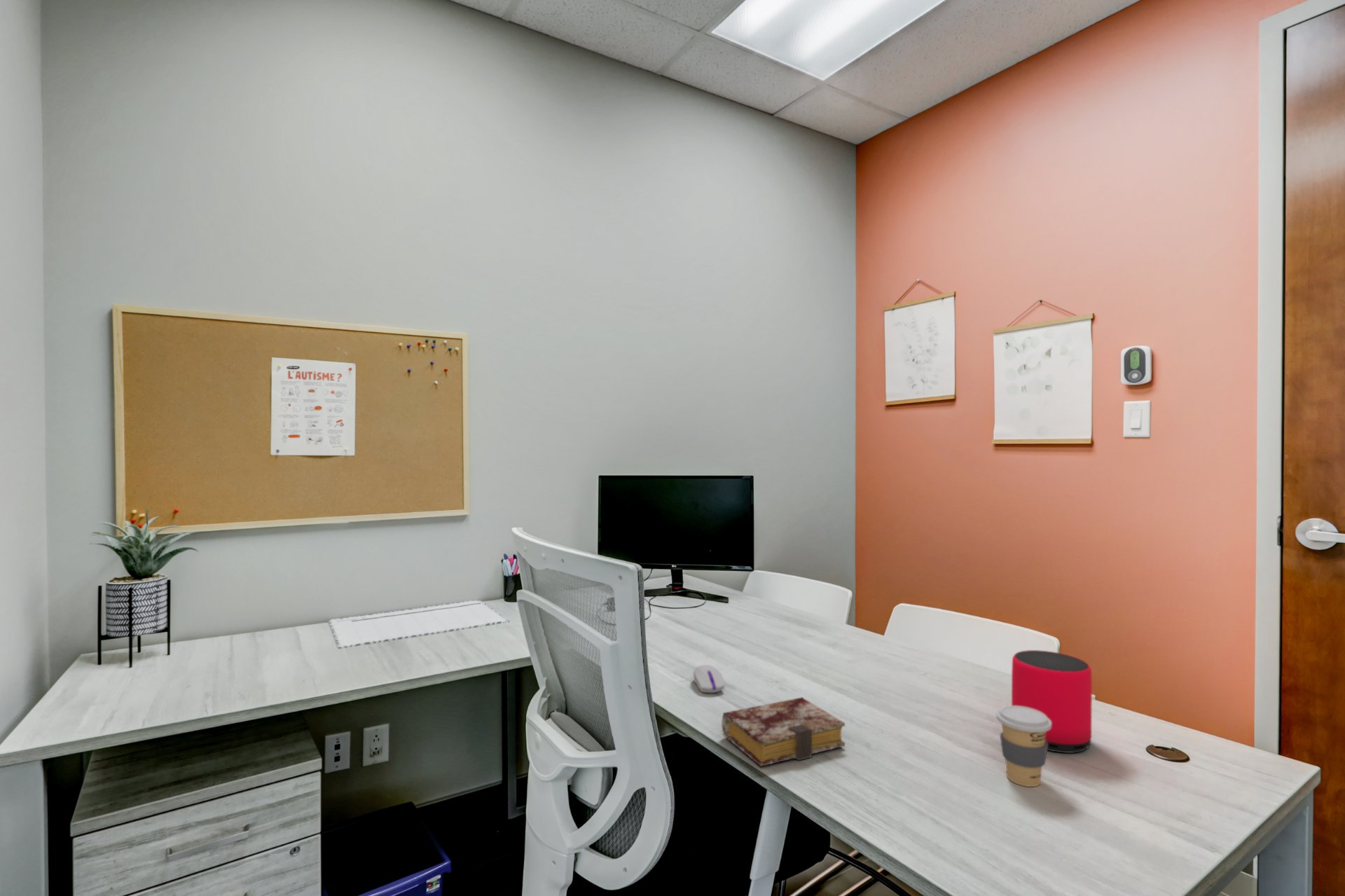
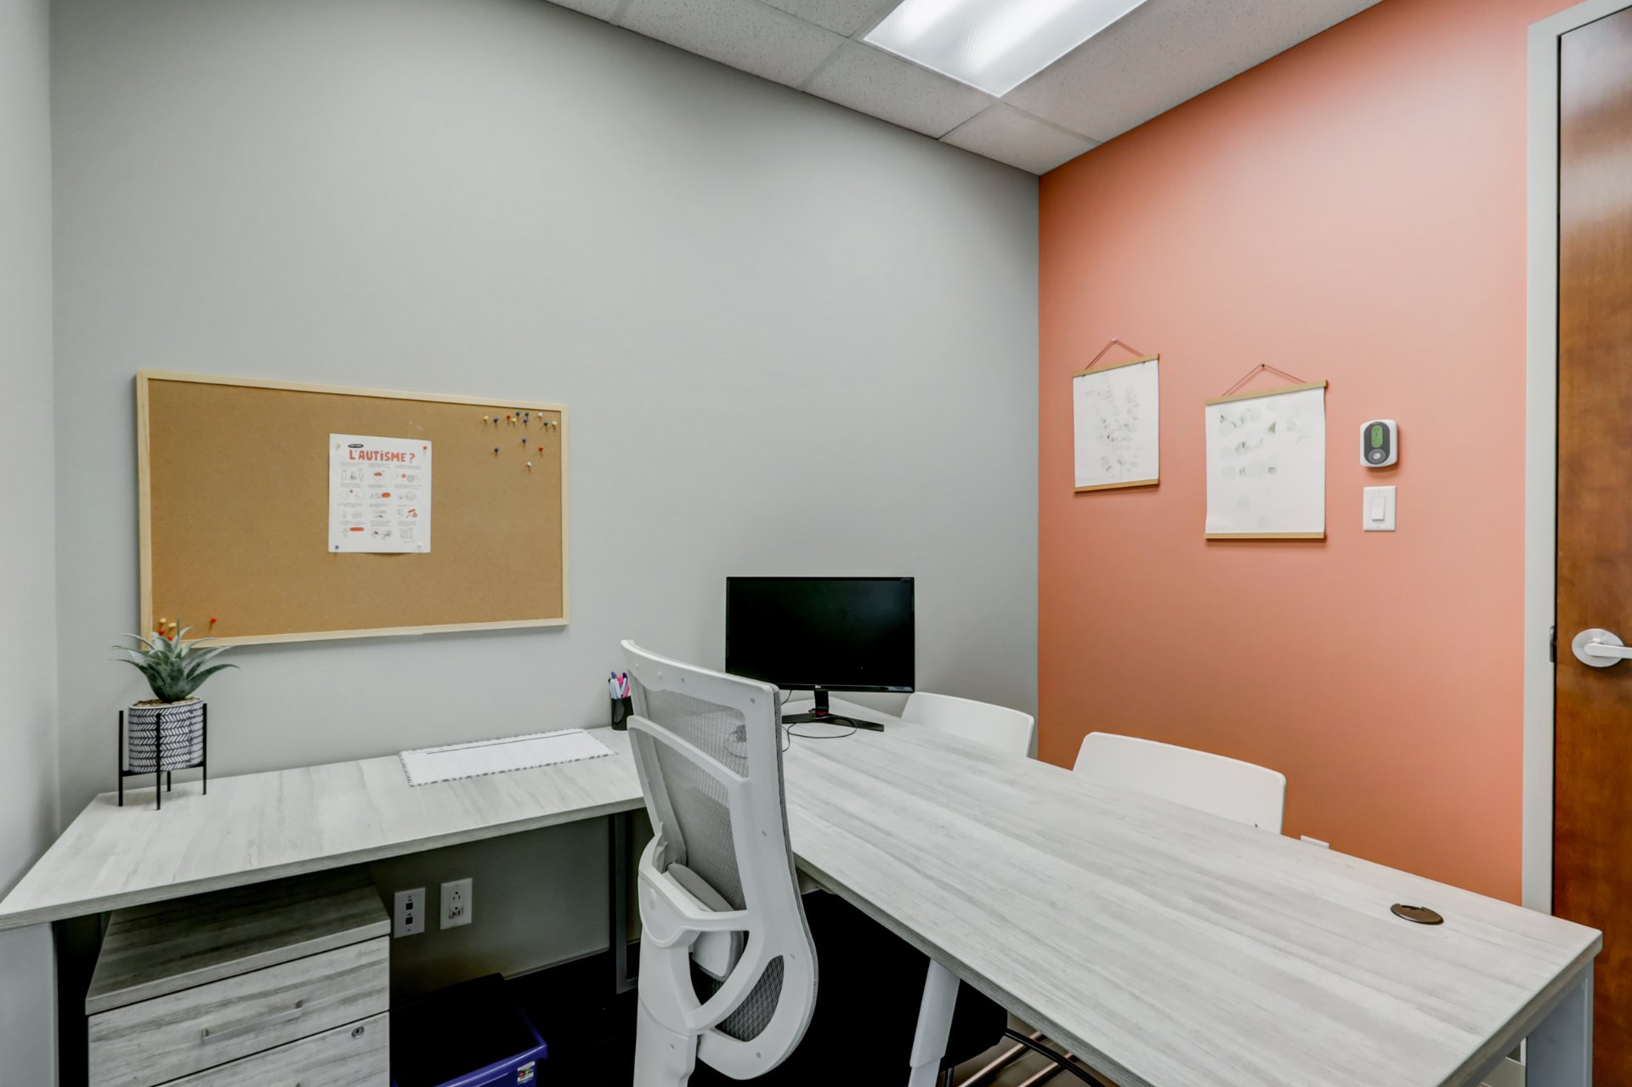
- computer mouse [692,664,726,694]
- speaker [1011,649,1093,754]
- book [721,696,846,767]
- coffee cup [995,705,1051,787]
